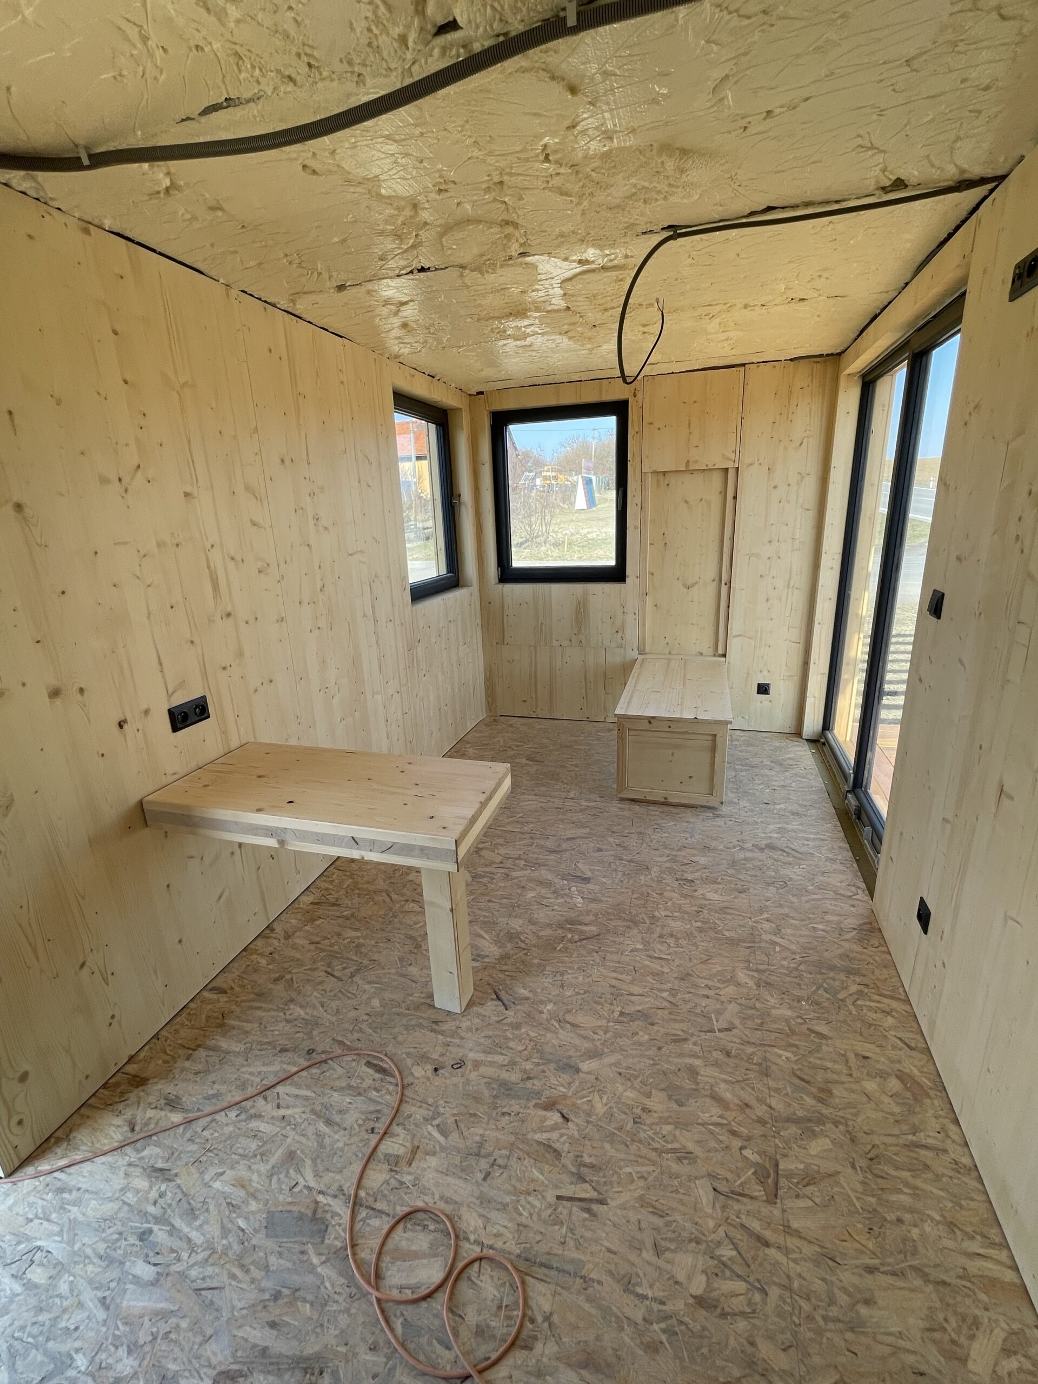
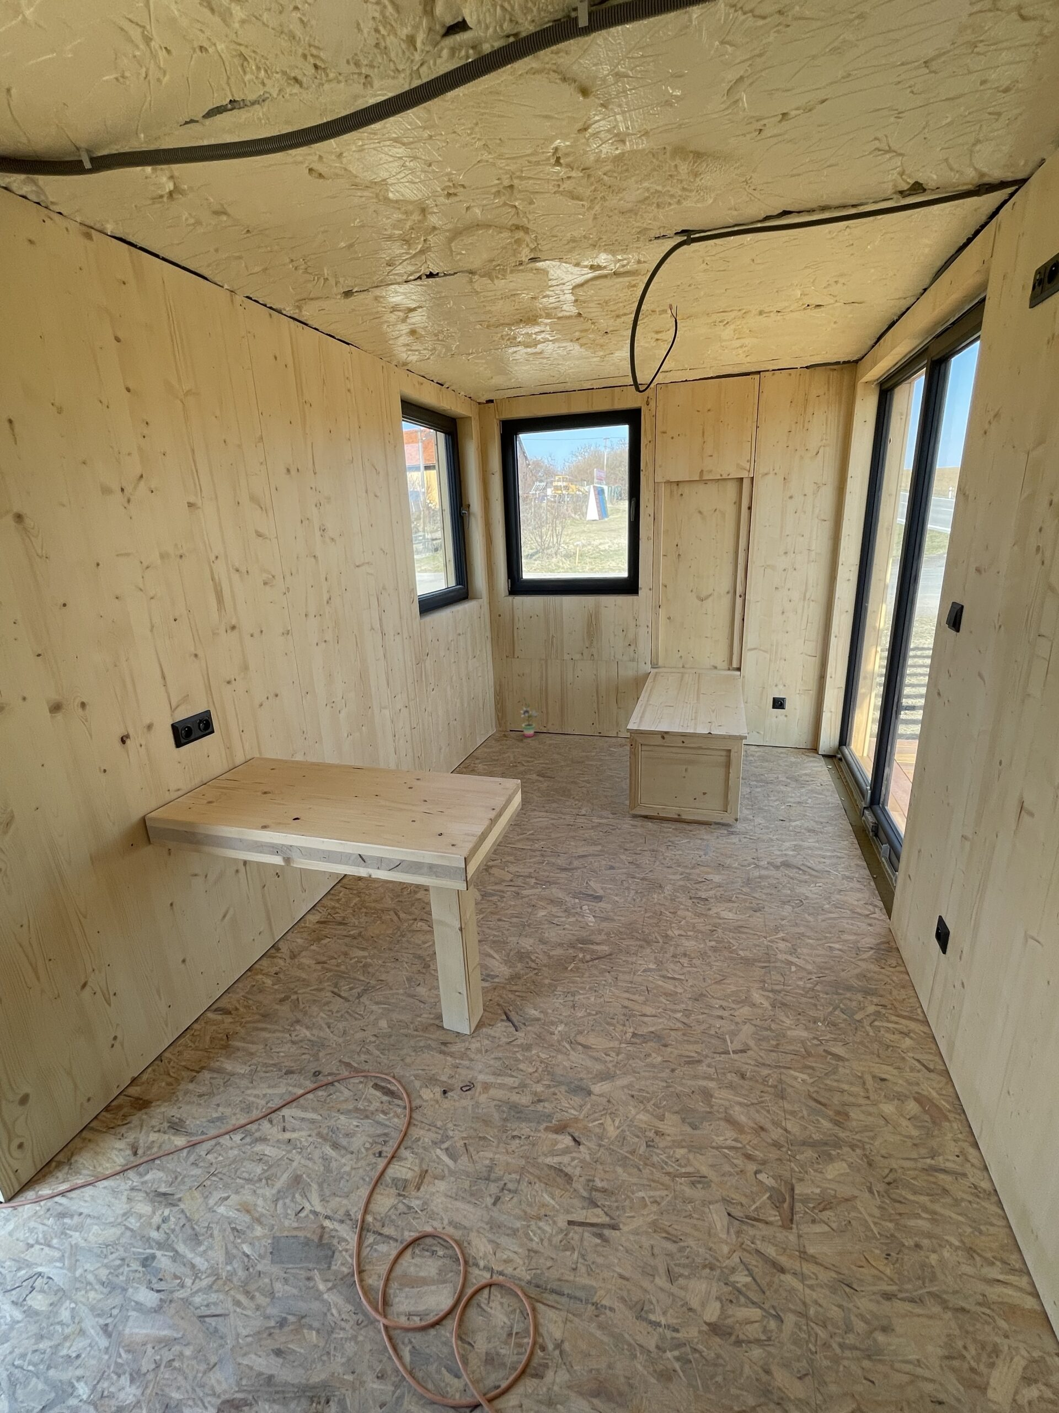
+ potted plant [519,696,541,738]
